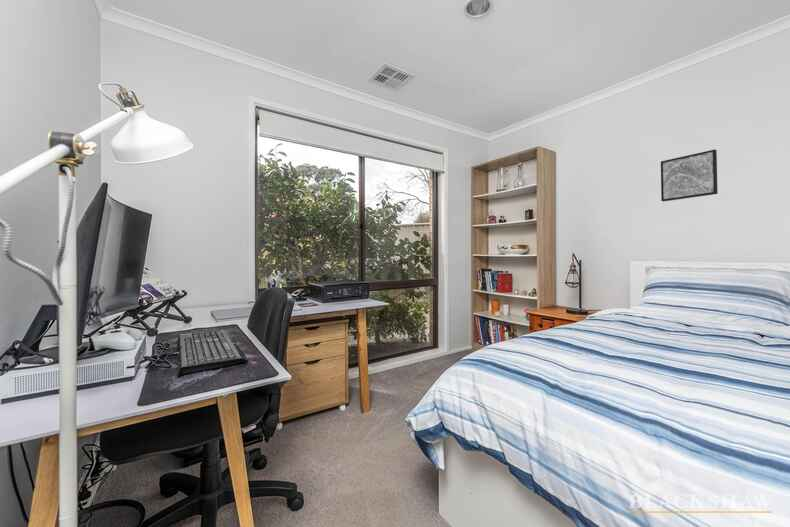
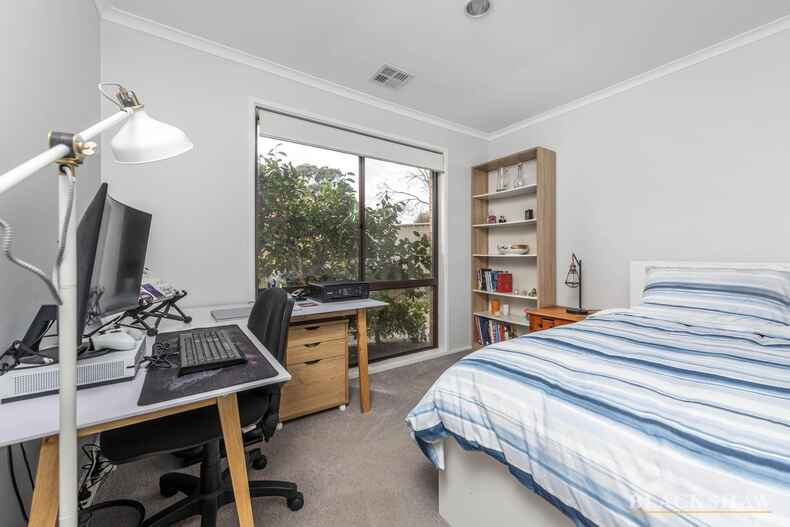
- wall art [660,148,719,203]
